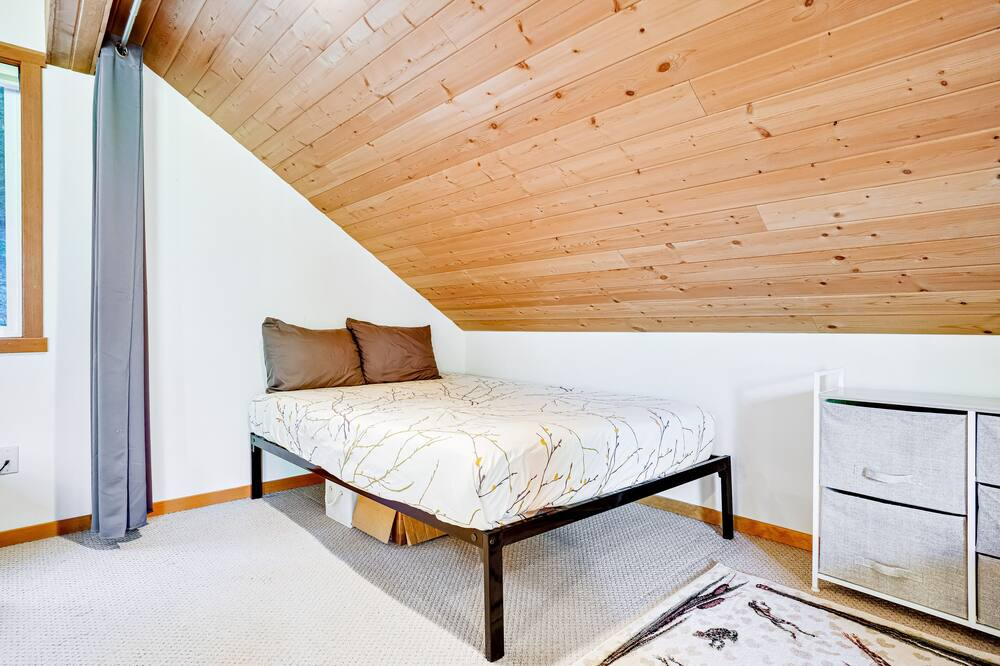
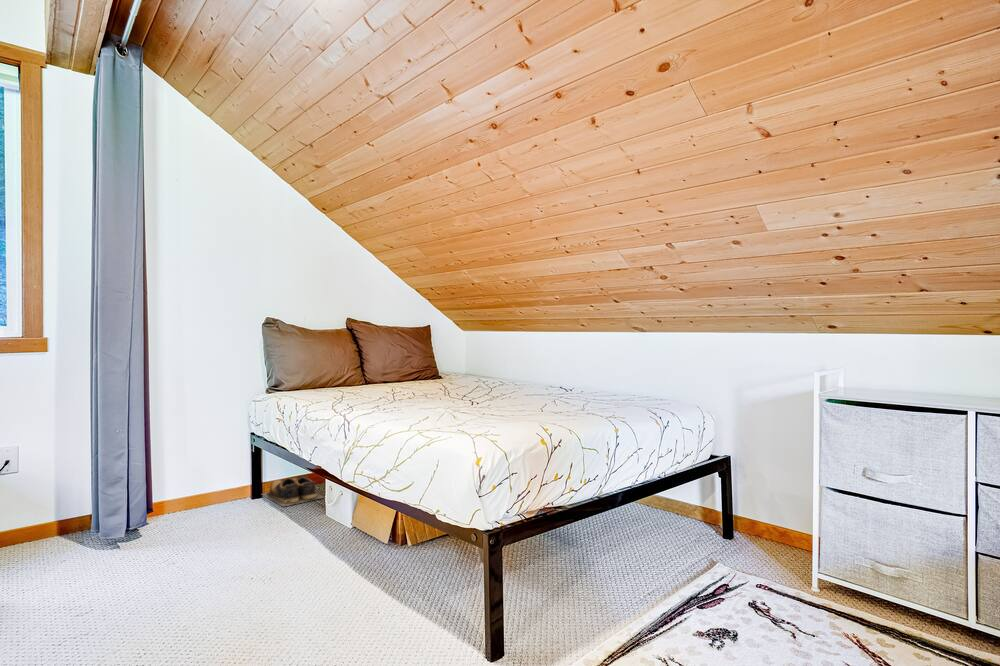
+ shoes [261,475,324,508]
